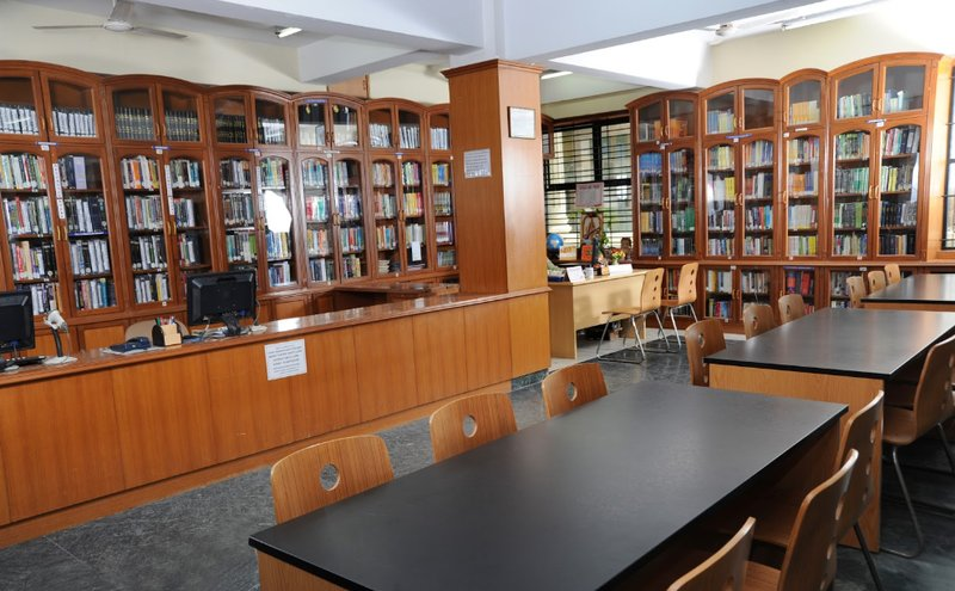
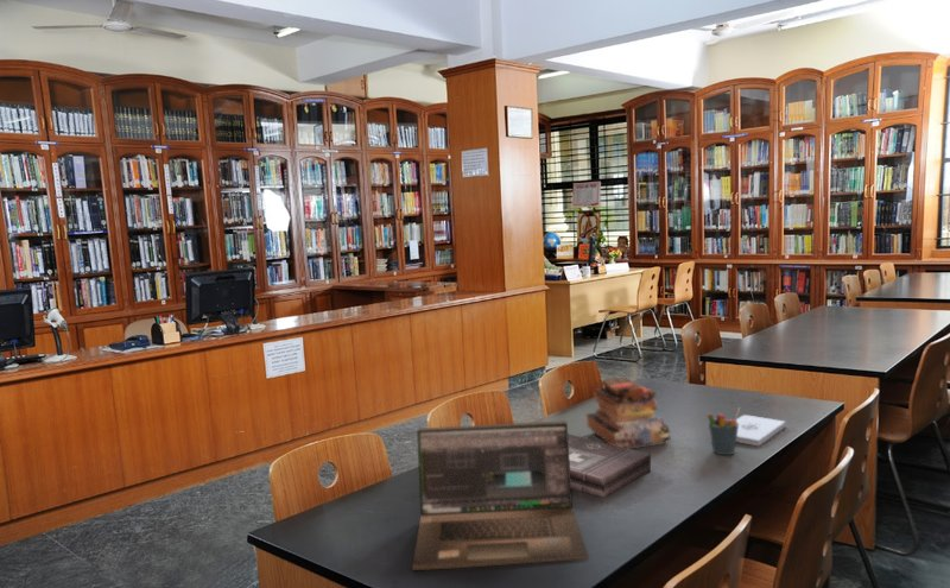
+ book [585,377,671,449]
+ first aid kit [568,432,652,499]
+ notepad [736,413,787,447]
+ pen holder [707,406,741,456]
+ laptop [411,419,589,571]
